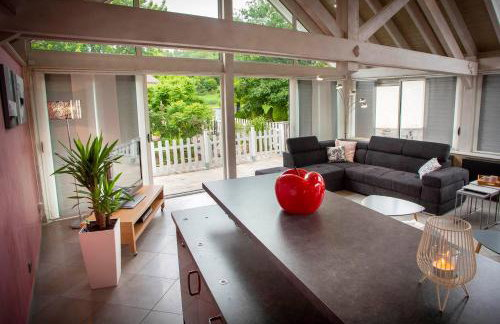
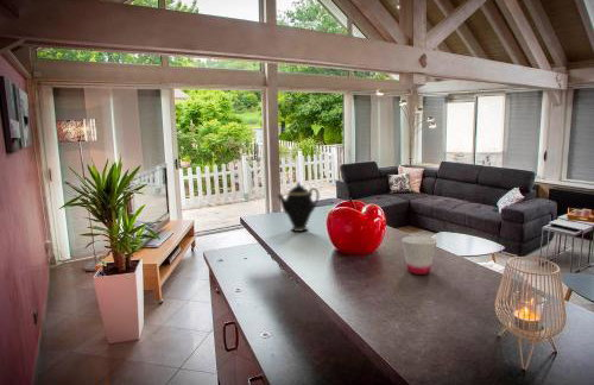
+ teapot [274,181,321,233]
+ cup [400,234,438,276]
